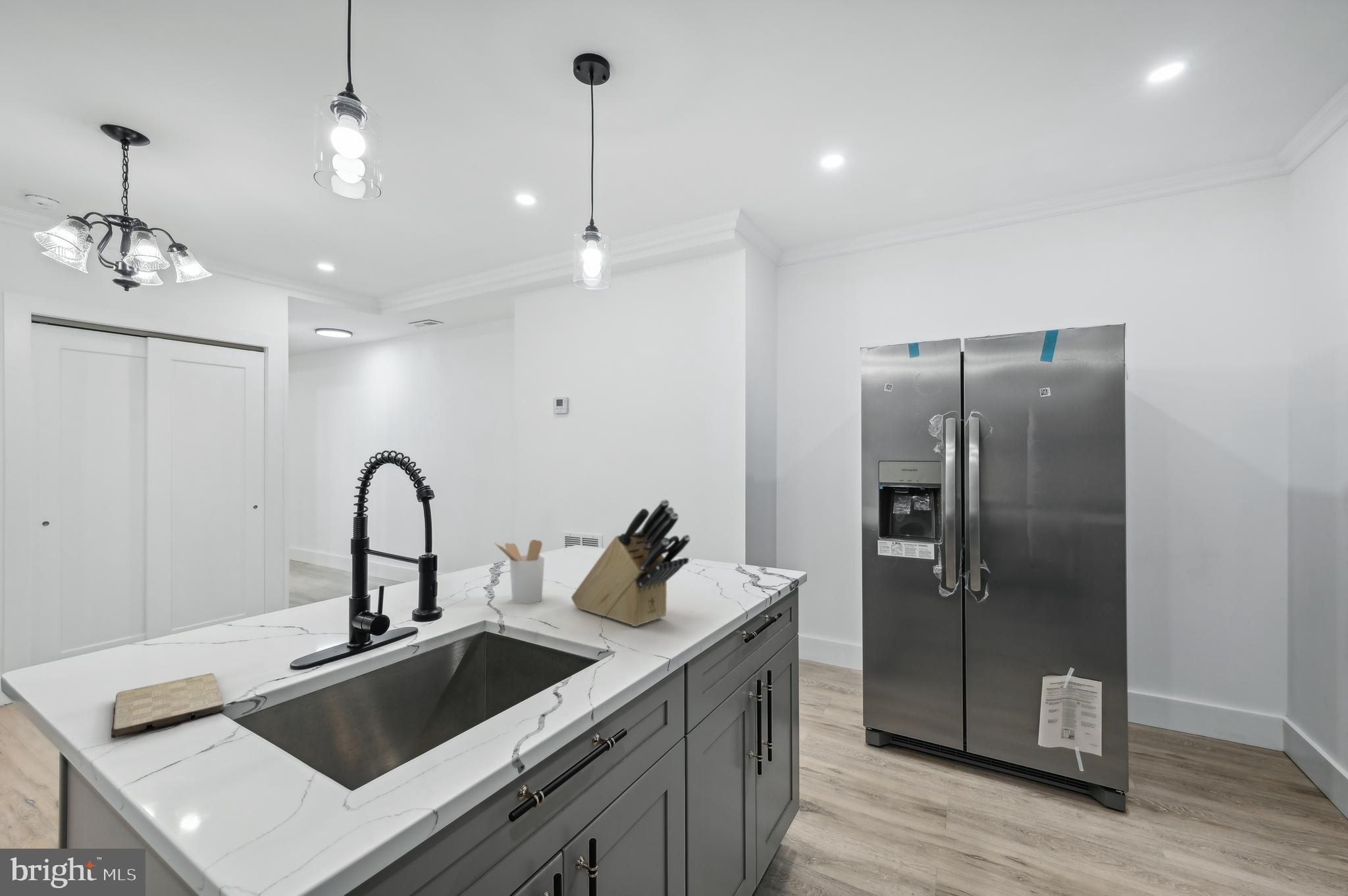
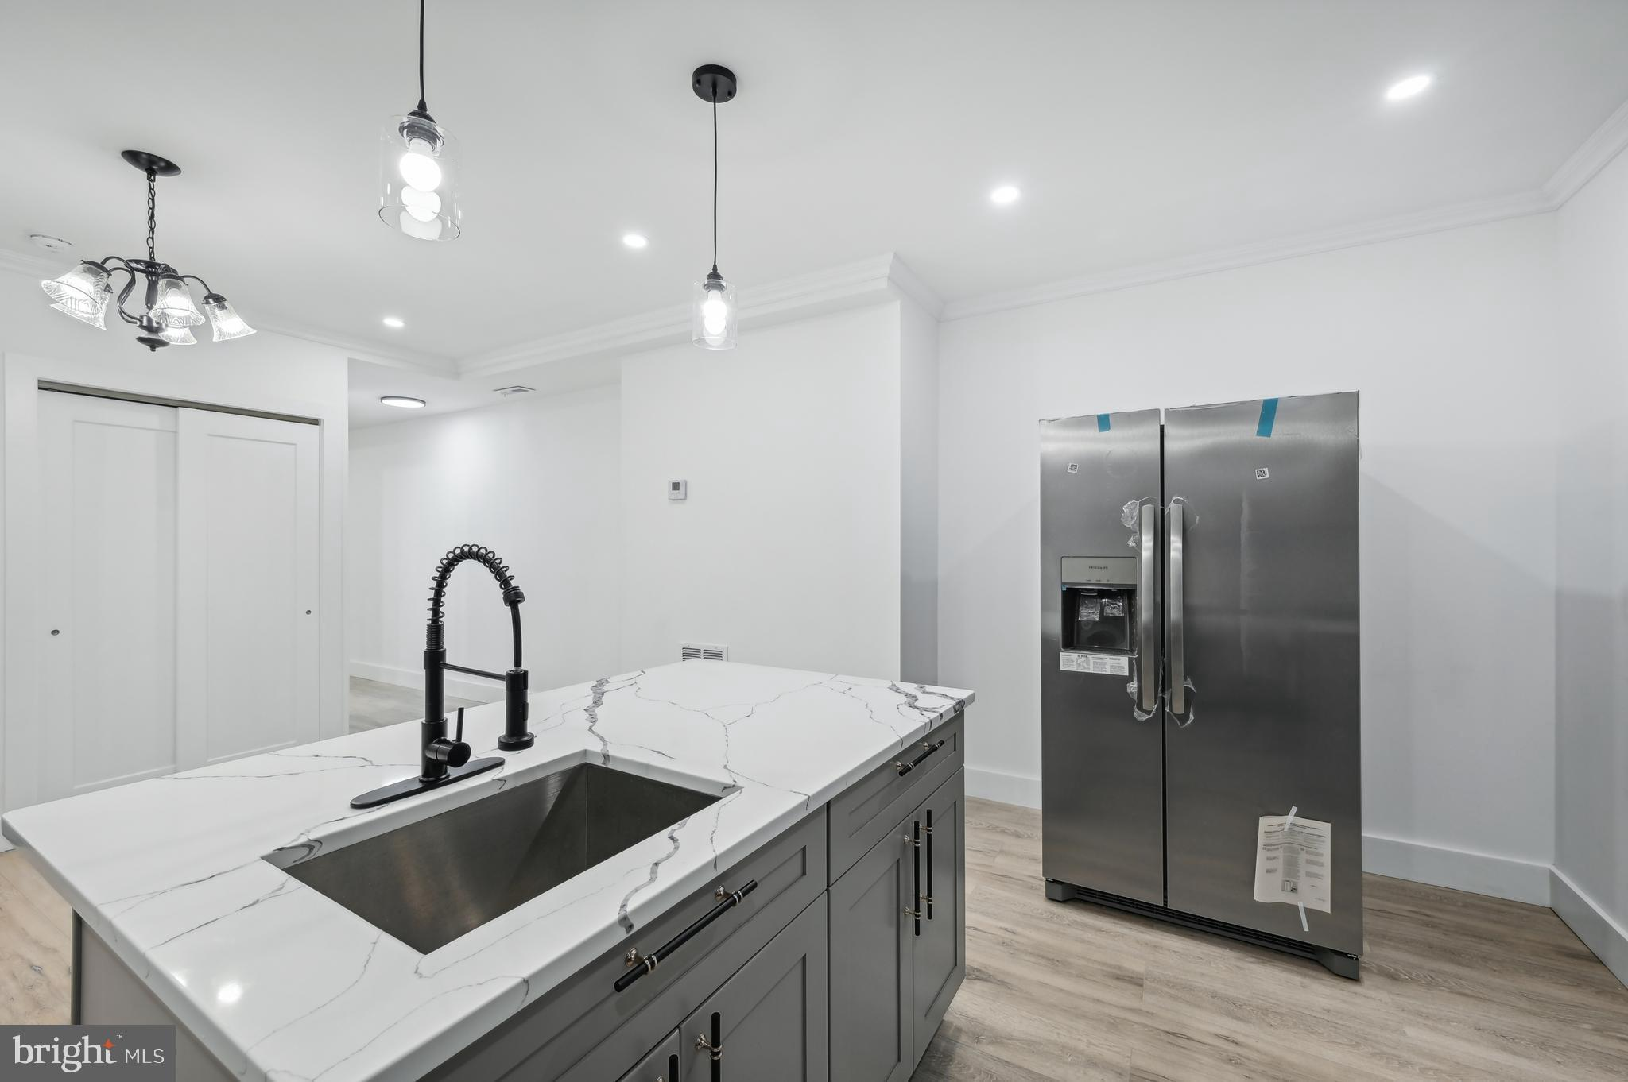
- knife block [571,499,691,627]
- utensil holder [494,539,545,604]
- cutting board [111,672,225,739]
